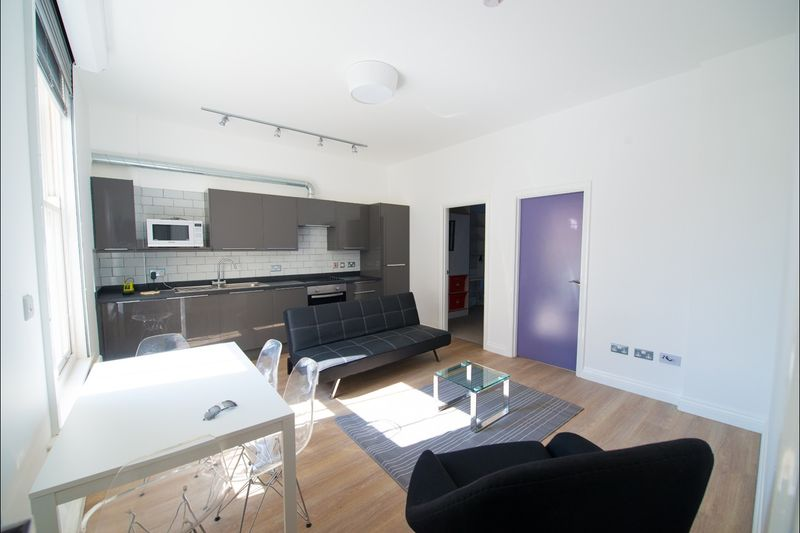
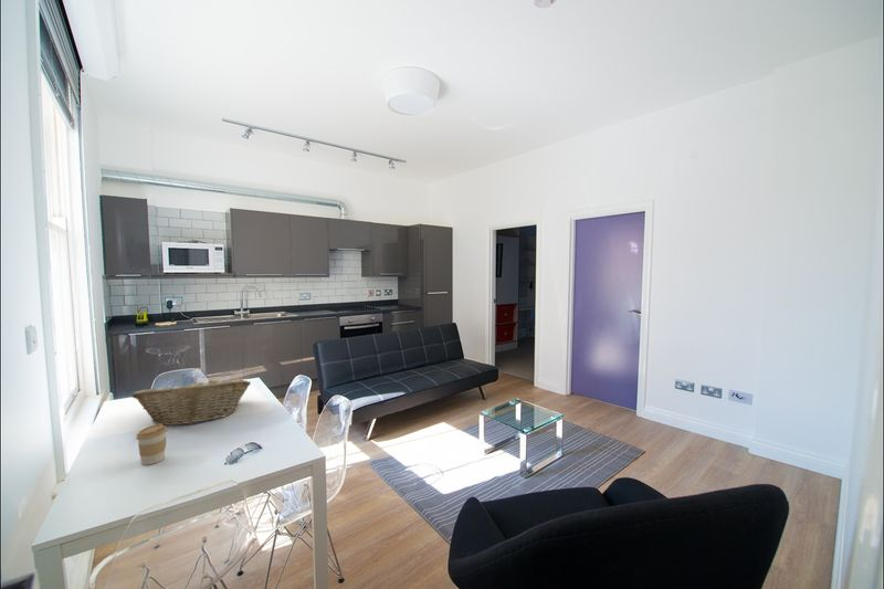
+ fruit basket [130,377,252,427]
+ coffee cup [135,424,168,466]
